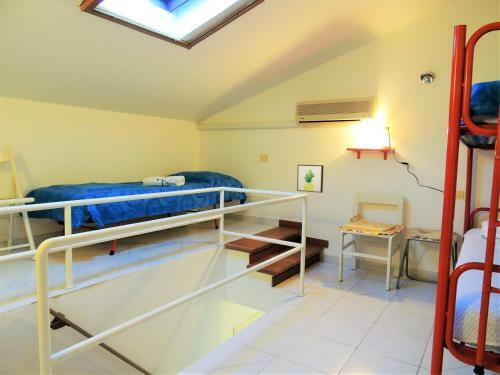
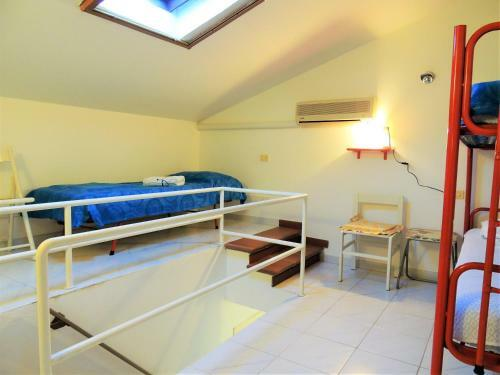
- wall art [296,164,325,194]
